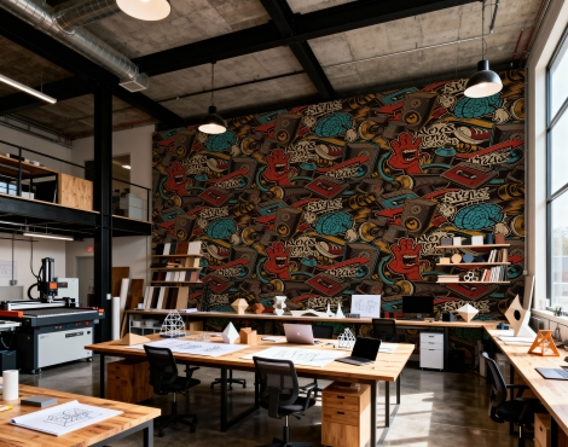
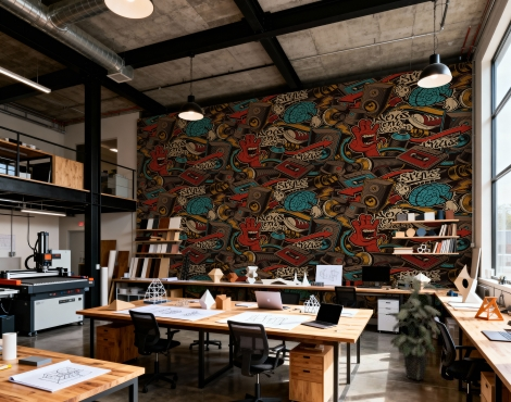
+ indoor plant [386,275,441,381]
